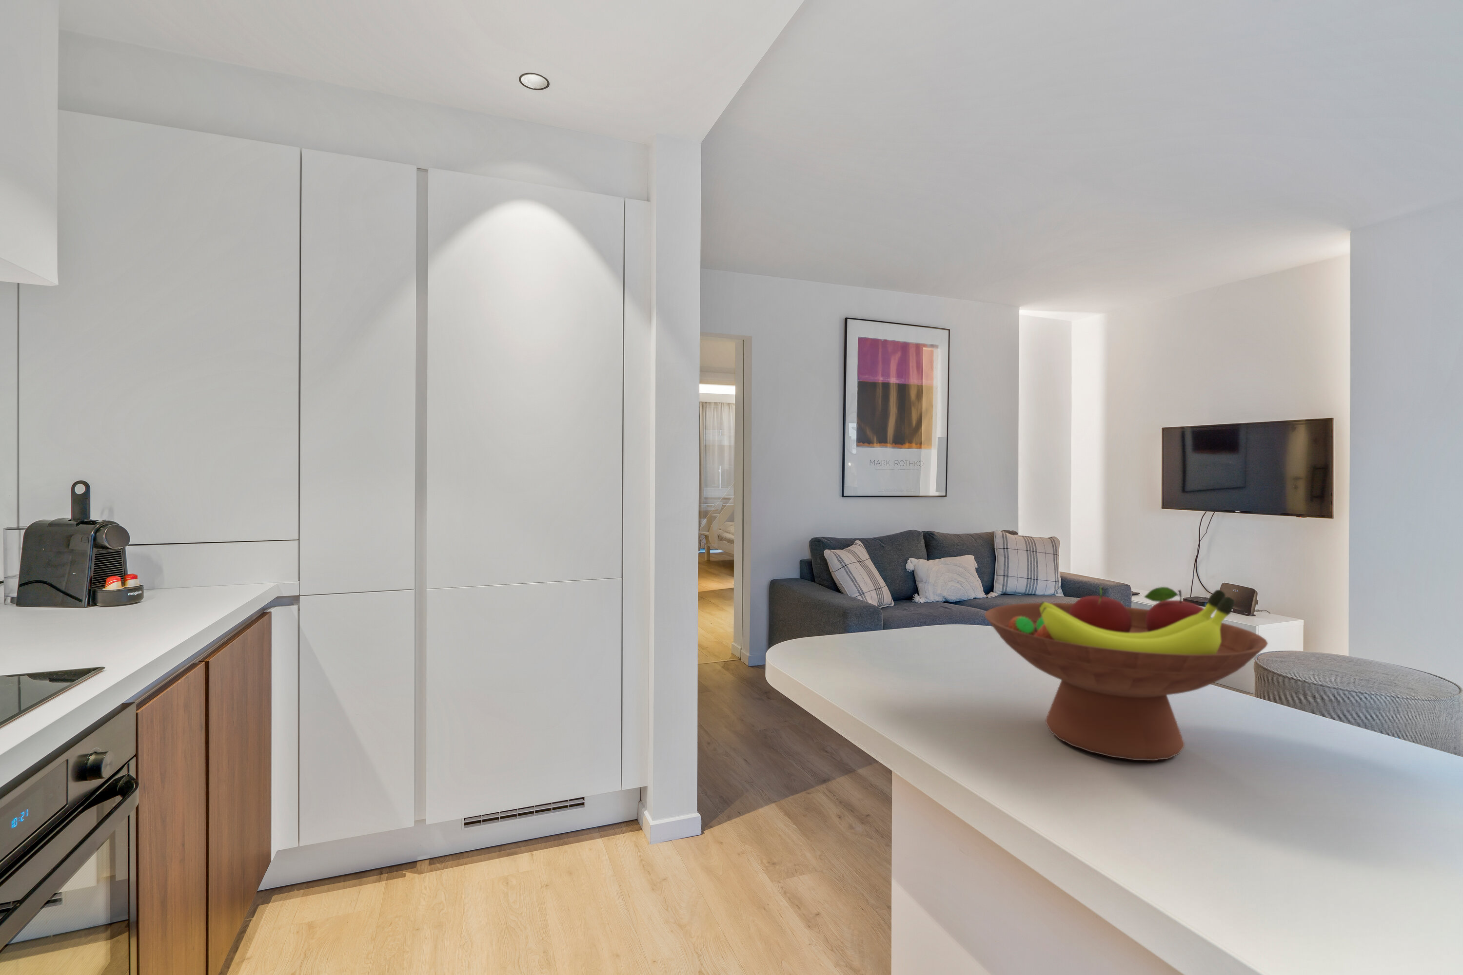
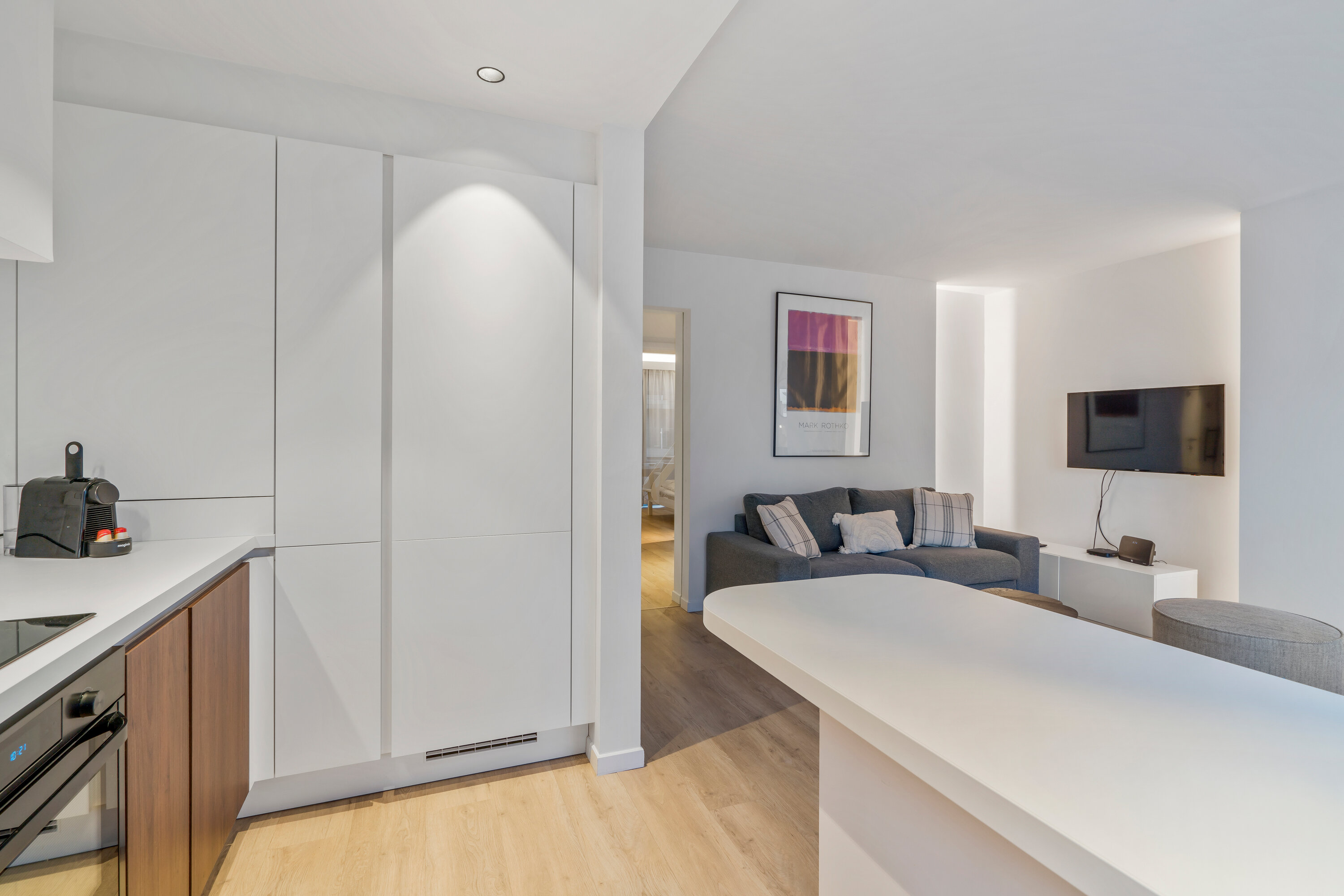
- fruit bowl [984,585,1268,761]
